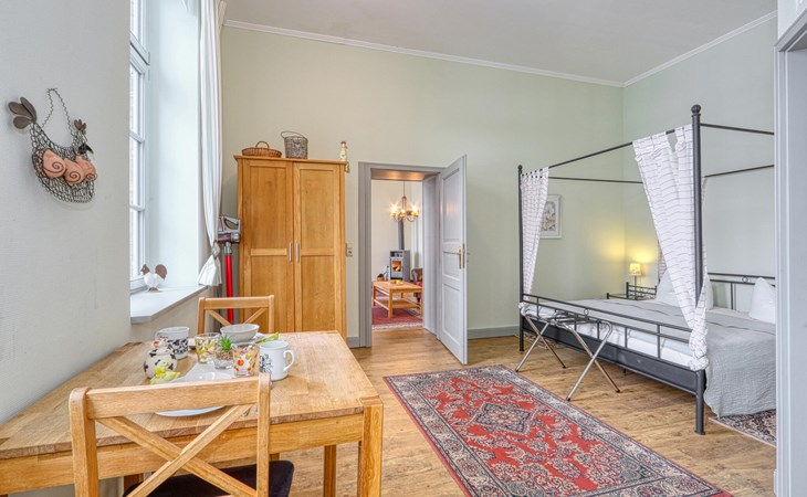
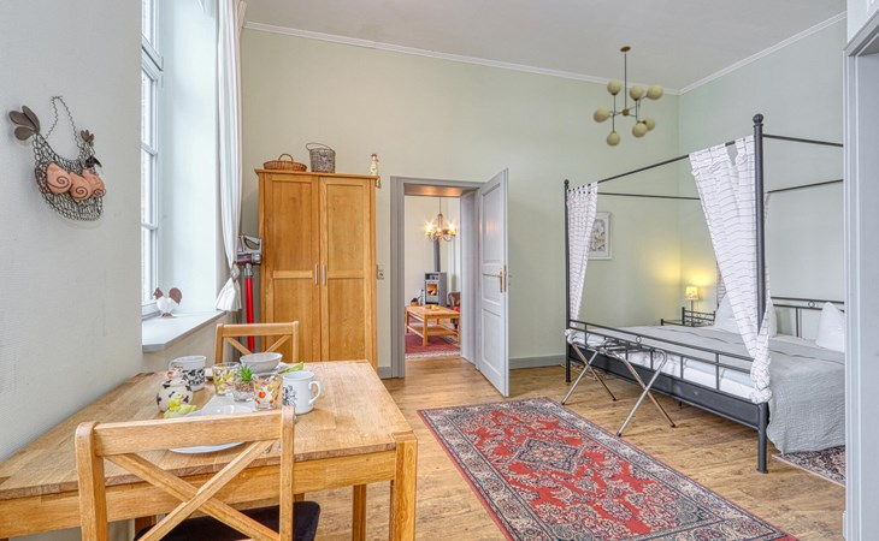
+ chandelier [592,44,665,148]
